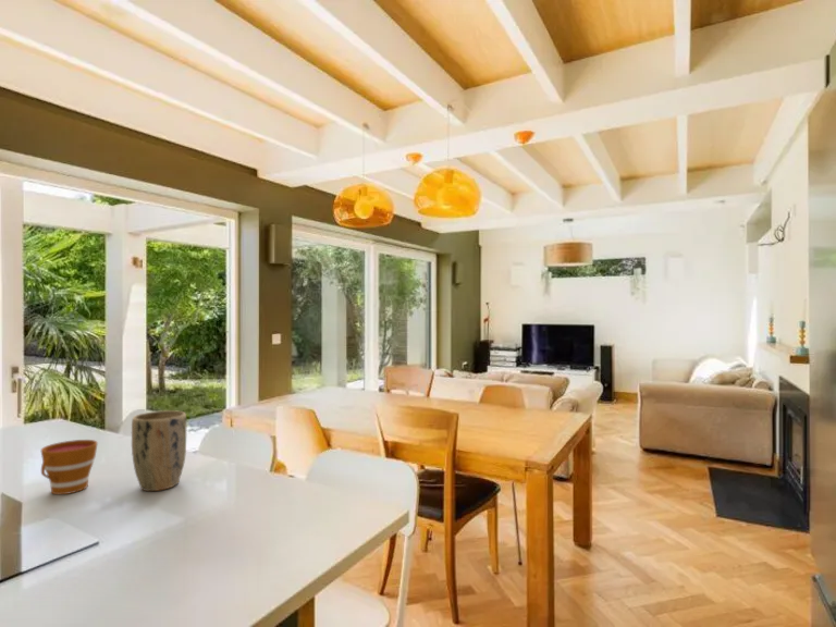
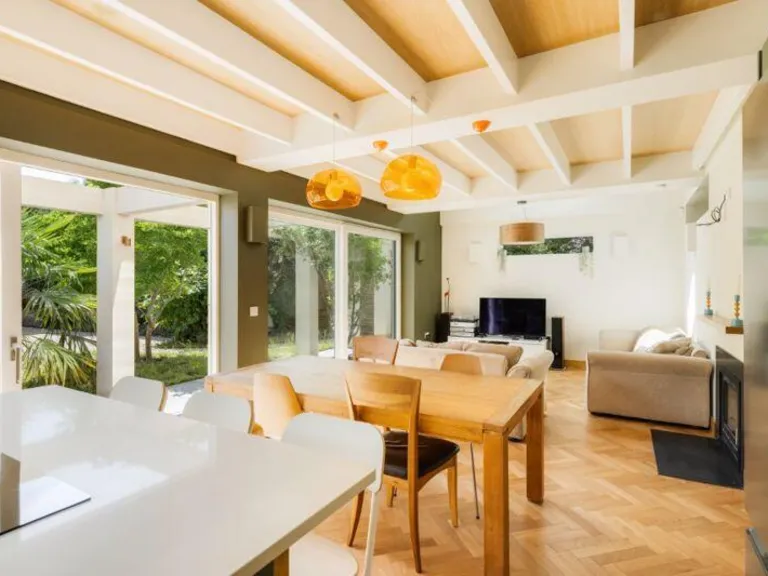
- plant pot [131,409,187,492]
- cup [40,439,99,495]
